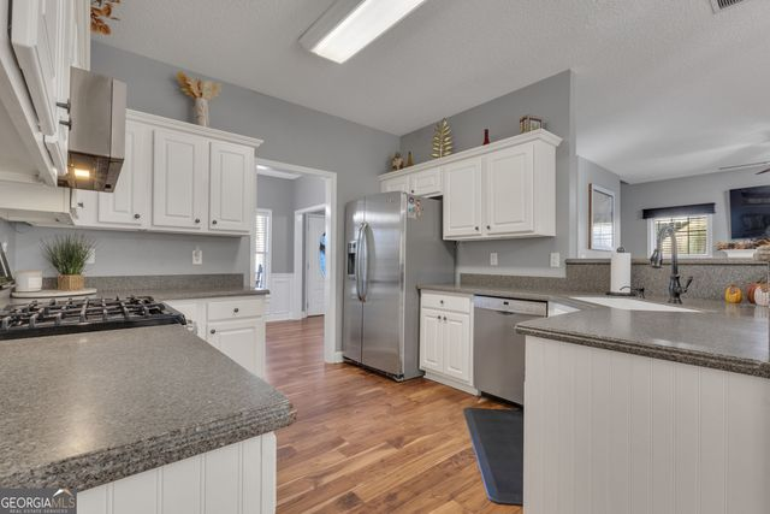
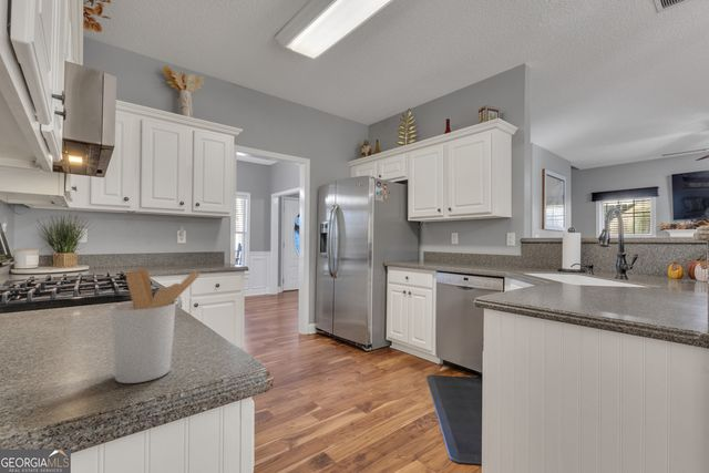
+ utensil holder [110,267,202,384]
